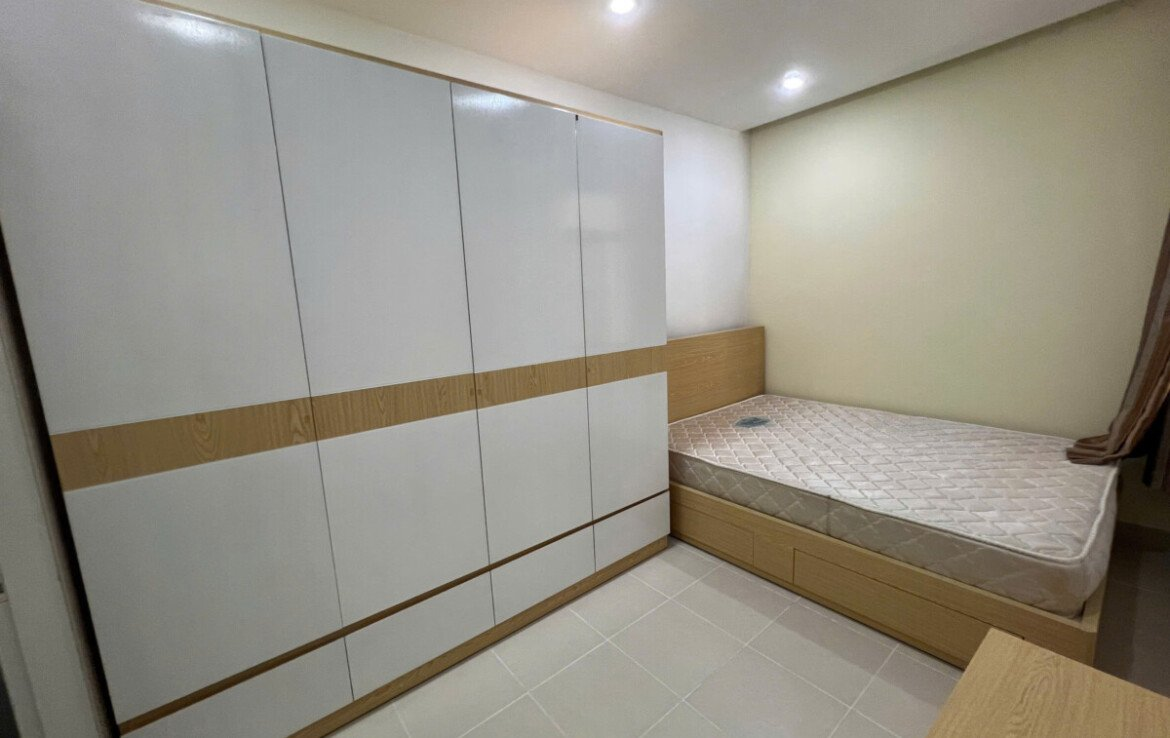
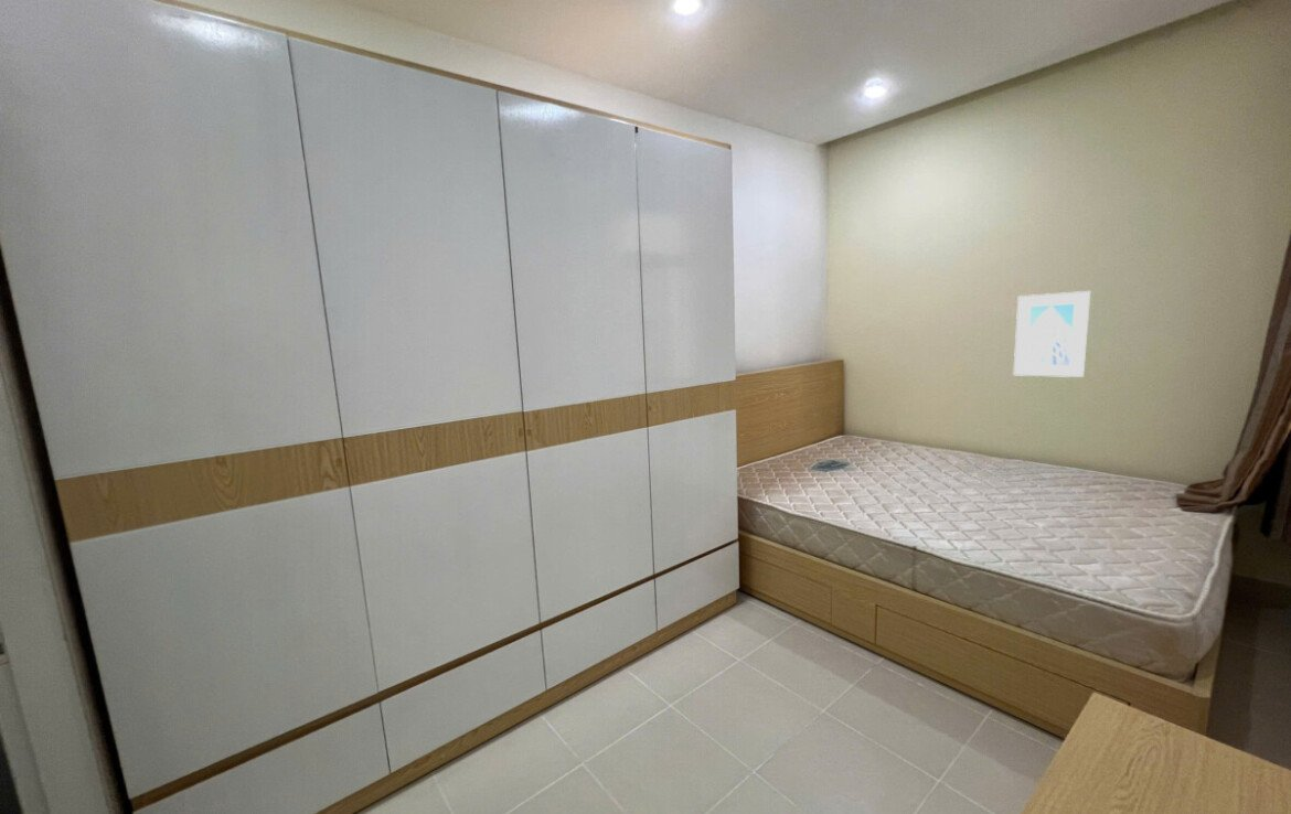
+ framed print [1012,290,1091,378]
